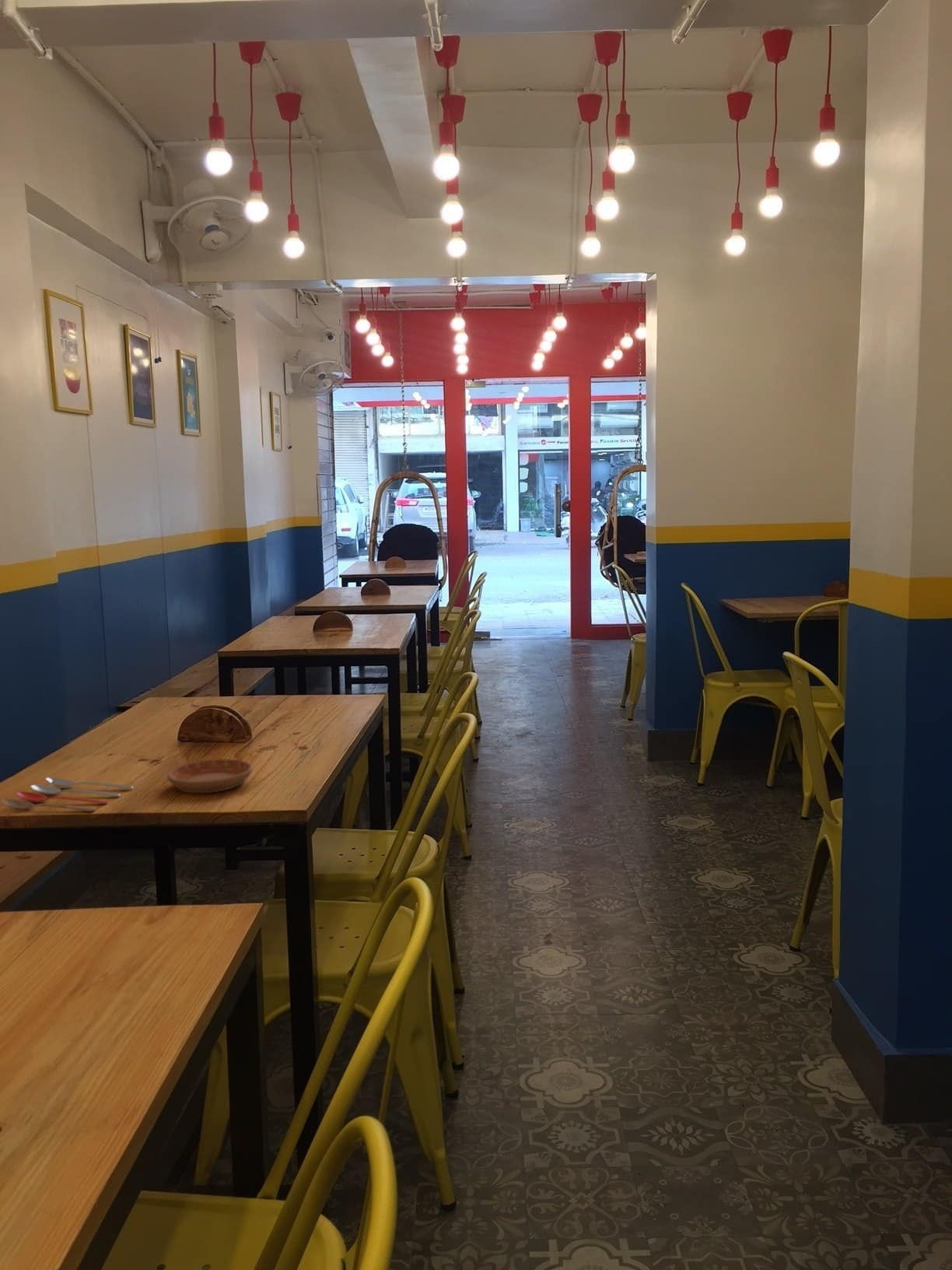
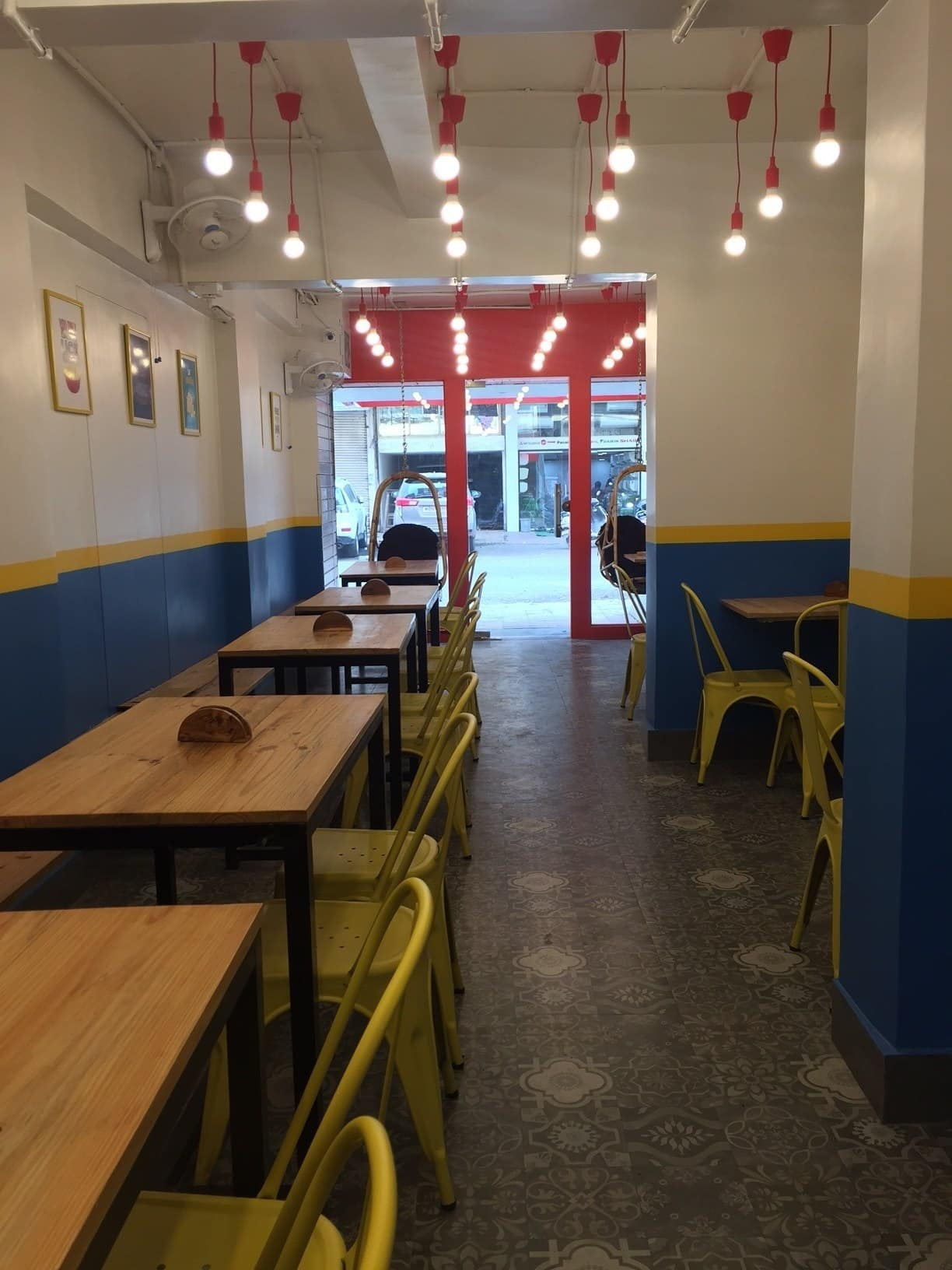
- saucer [166,758,253,794]
- cooking utensil [0,777,134,812]
